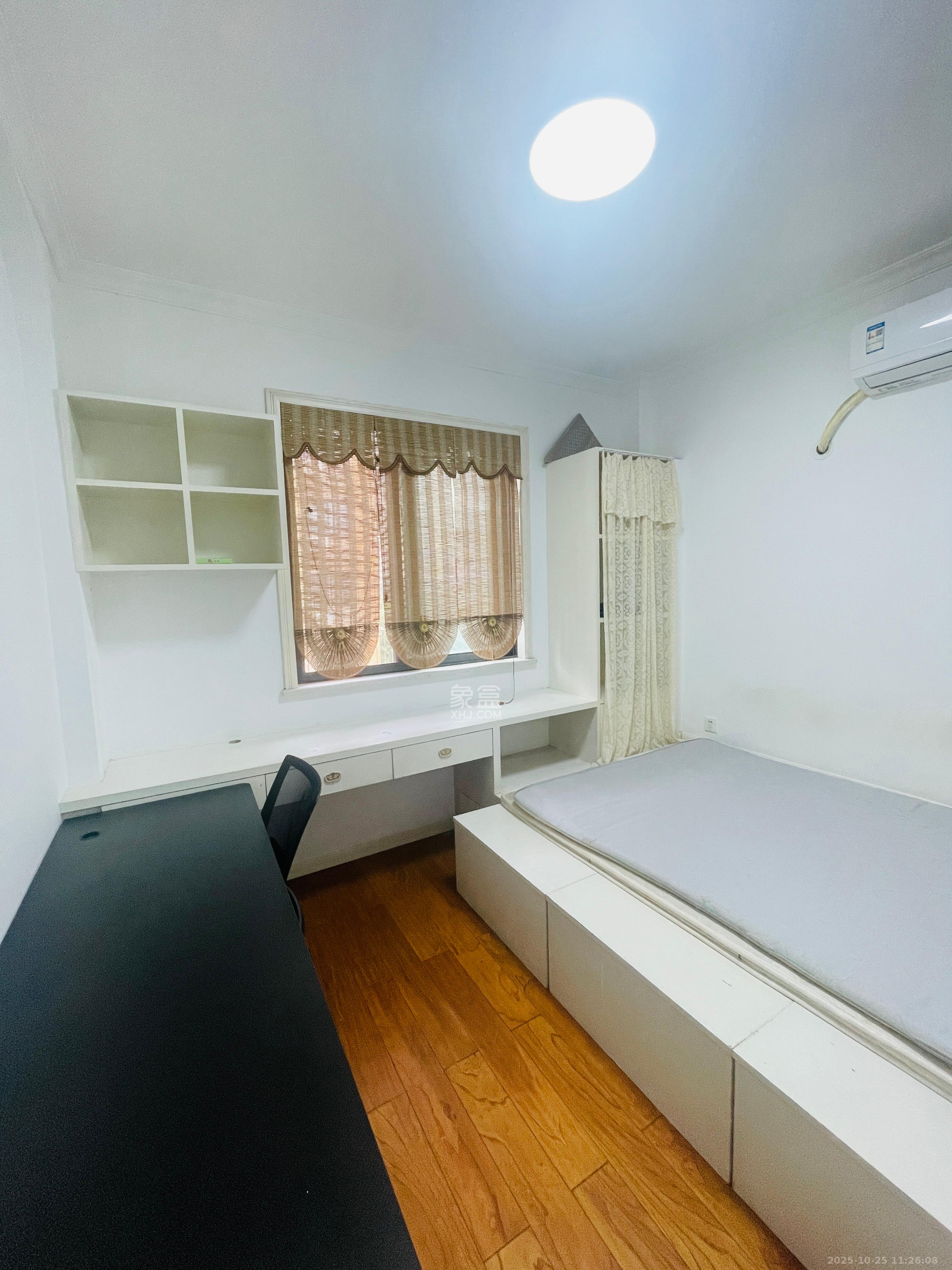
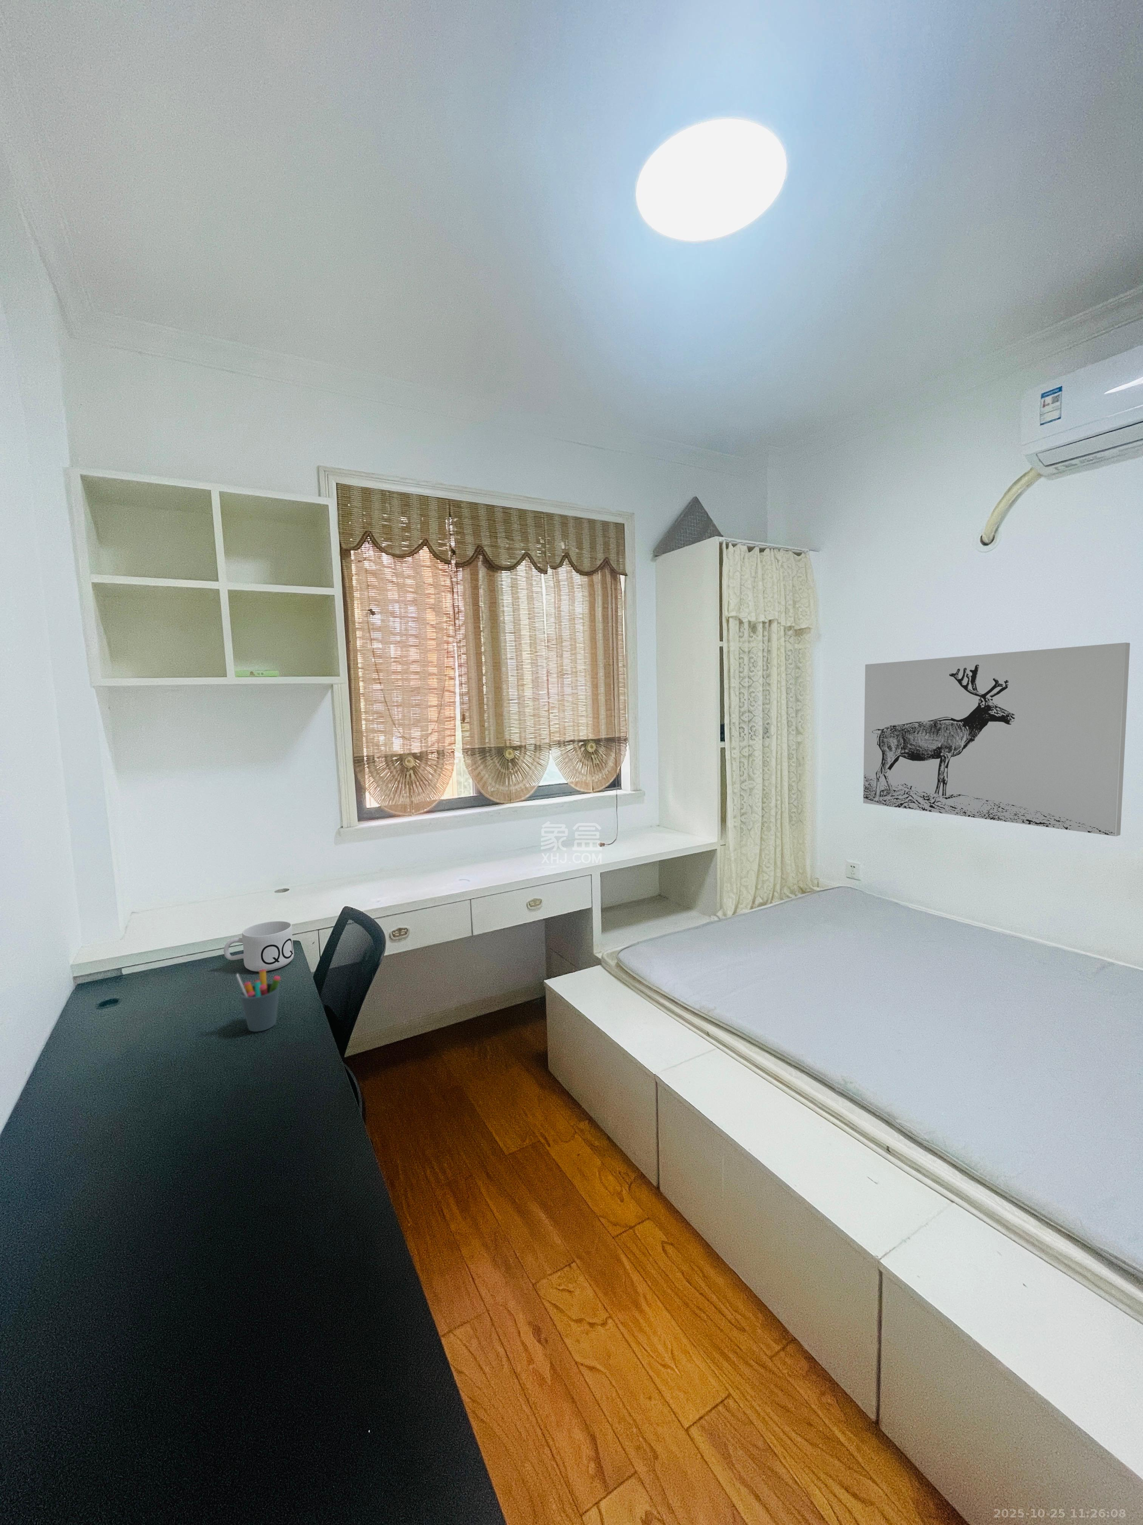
+ pen holder [237,969,281,1033]
+ mug [223,921,294,971]
+ wall art [863,642,1131,837]
